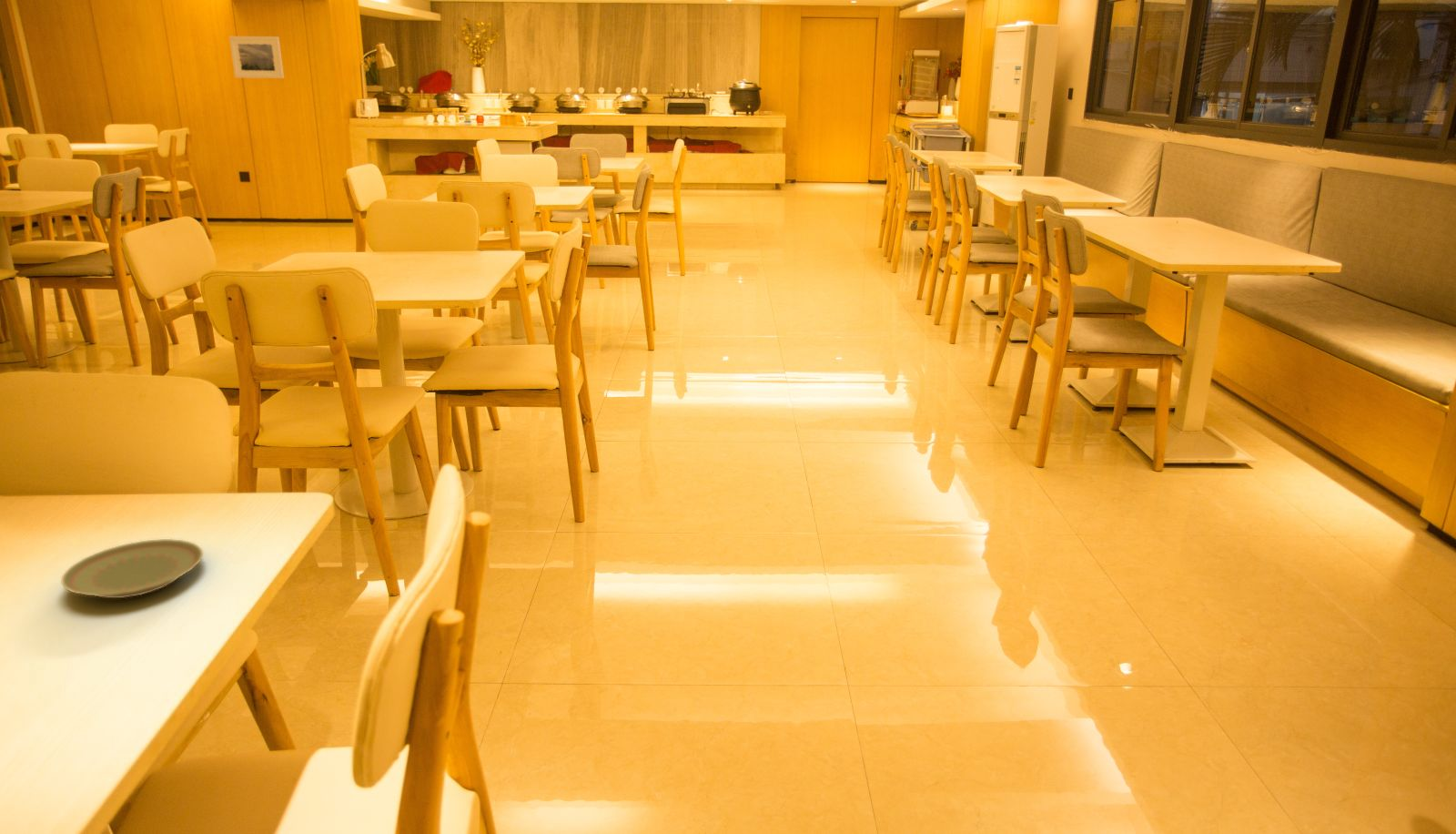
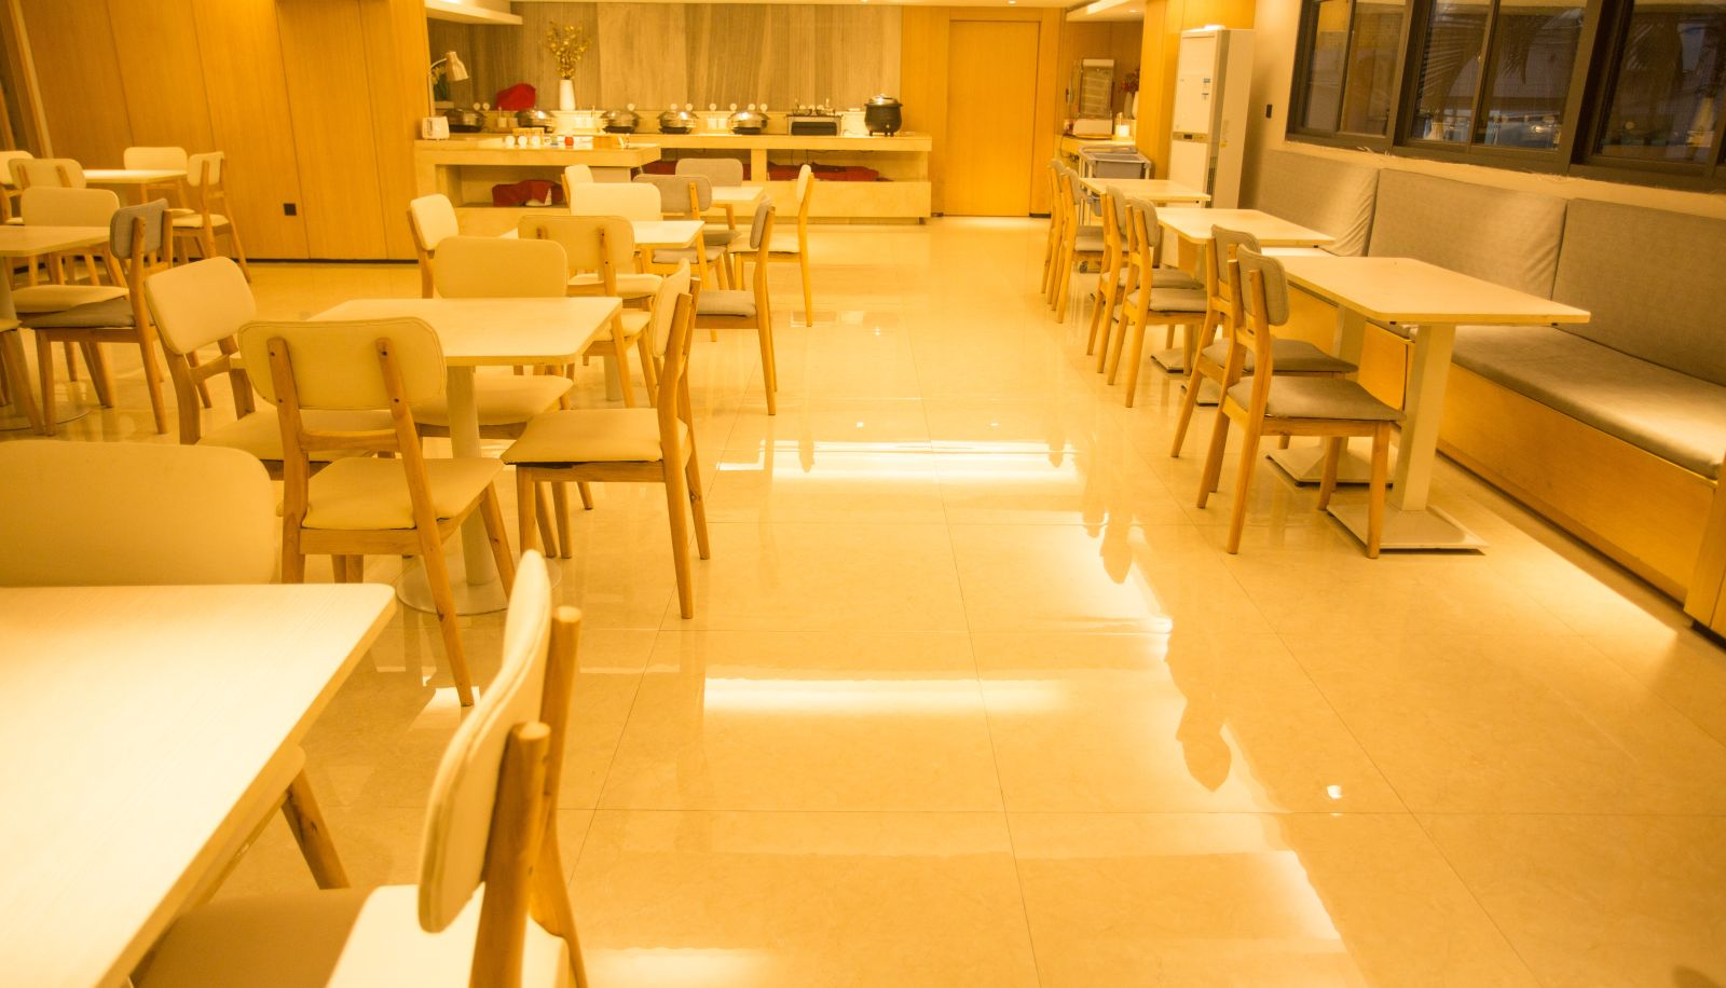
- plate [60,538,204,599]
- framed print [228,36,285,79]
